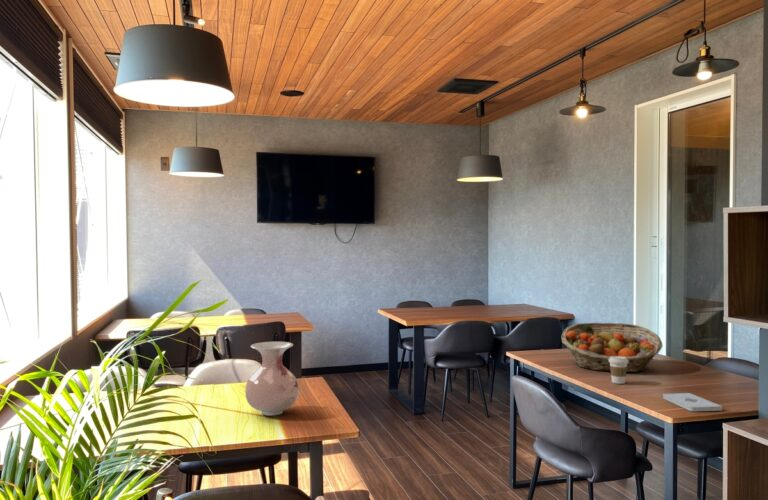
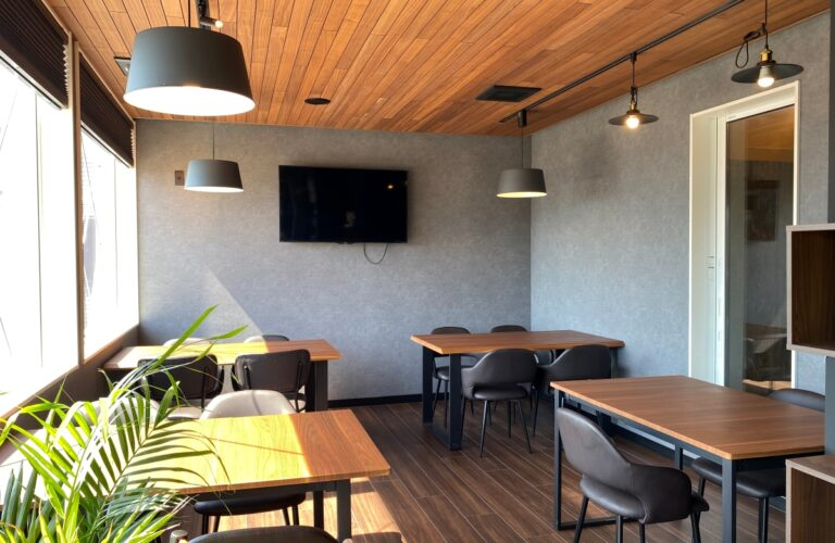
- notepad [662,392,723,412]
- vase [244,341,300,417]
- coffee cup [608,356,629,385]
- fruit basket [561,322,663,373]
